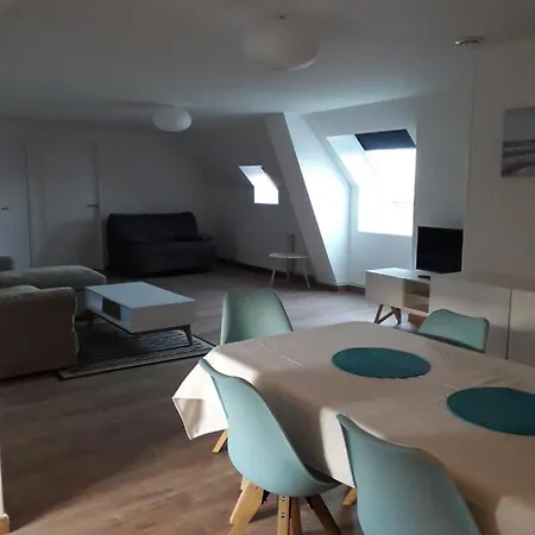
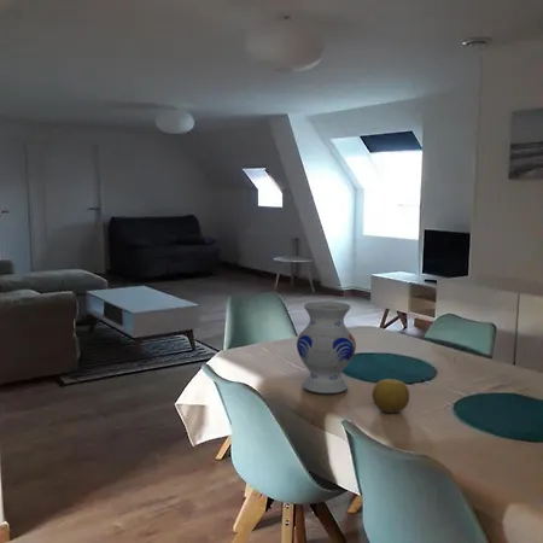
+ vase [296,300,357,395]
+ fruit [370,378,410,414]
